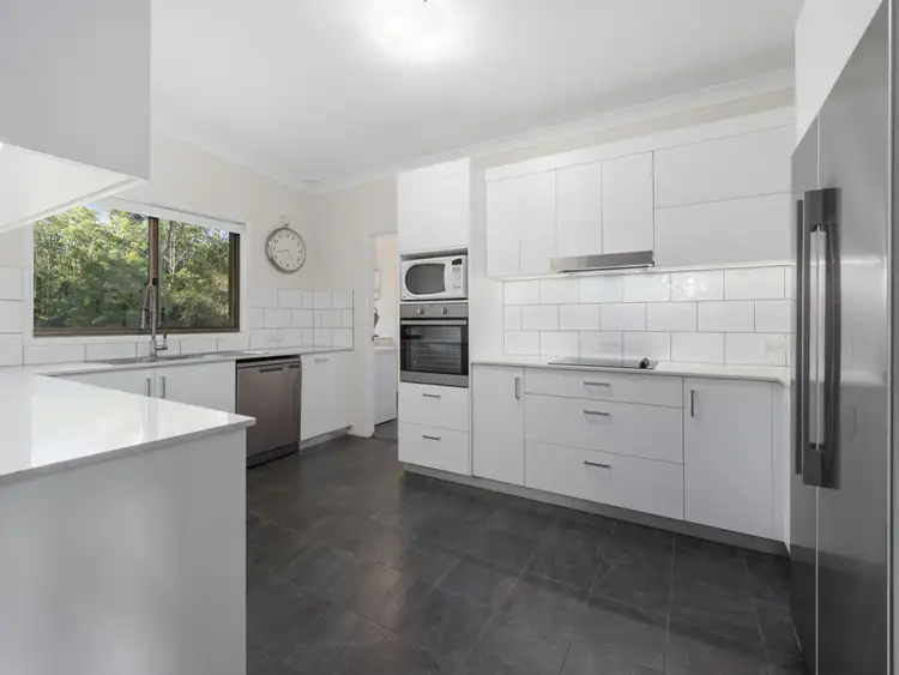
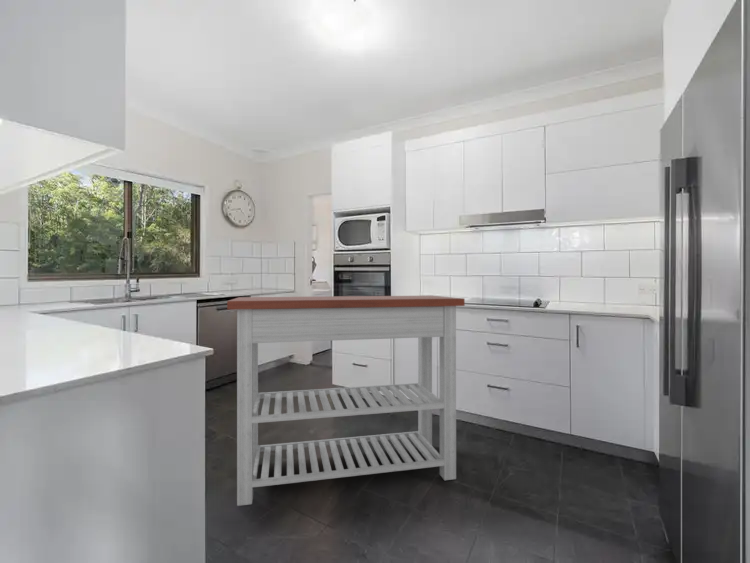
+ kitchen island [226,295,466,507]
